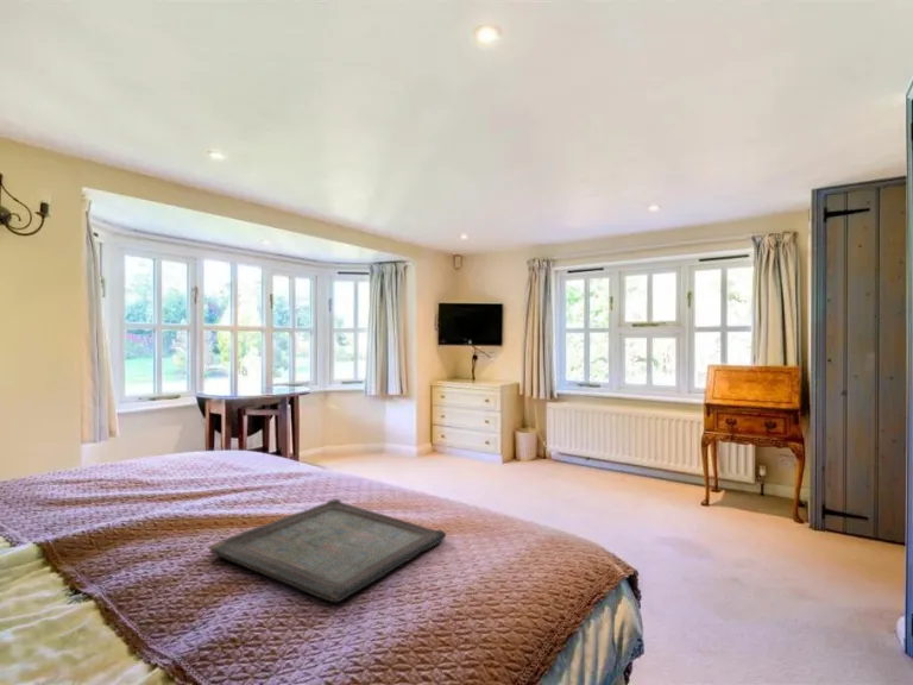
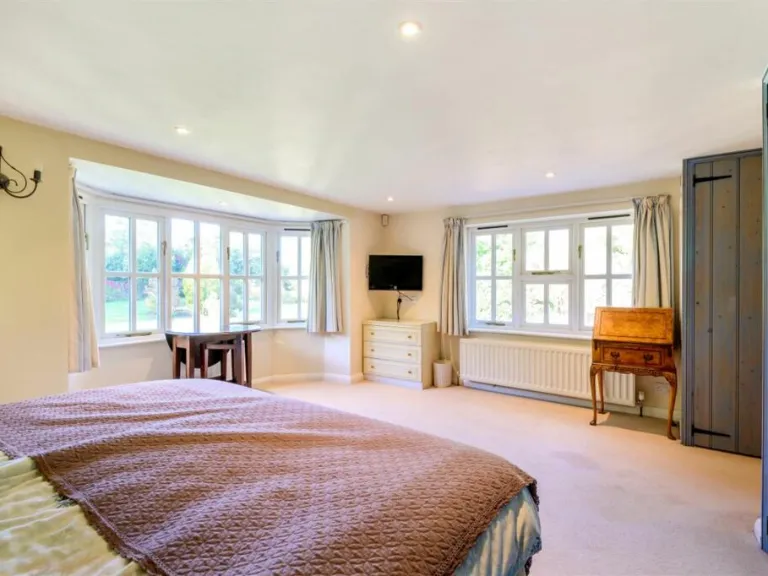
- serving tray [208,498,447,603]
